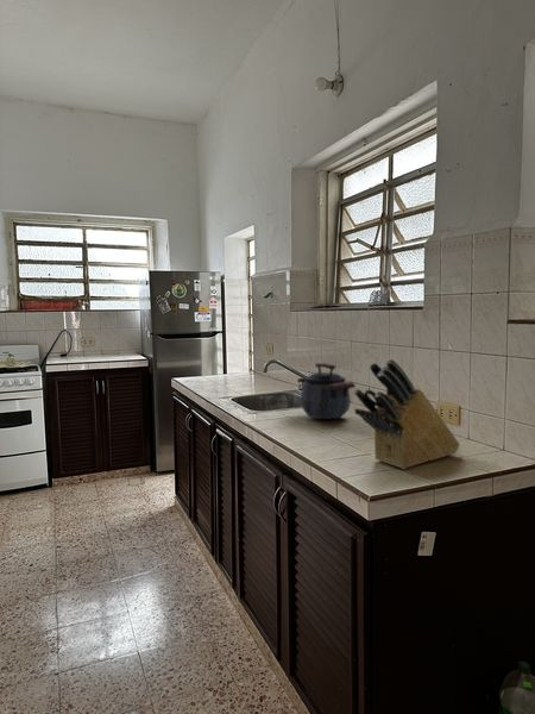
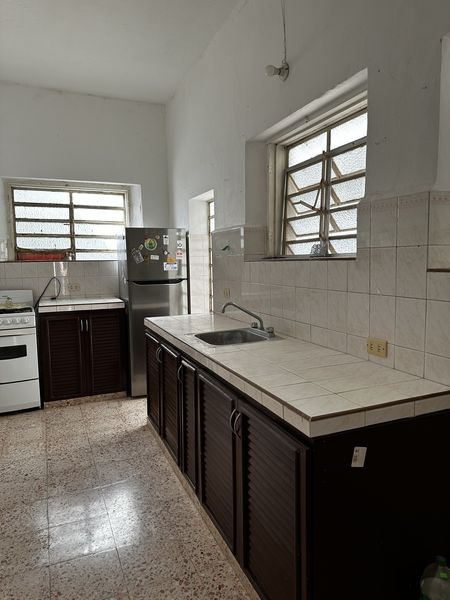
- knife block [353,358,461,470]
- kettle [296,362,357,420]
